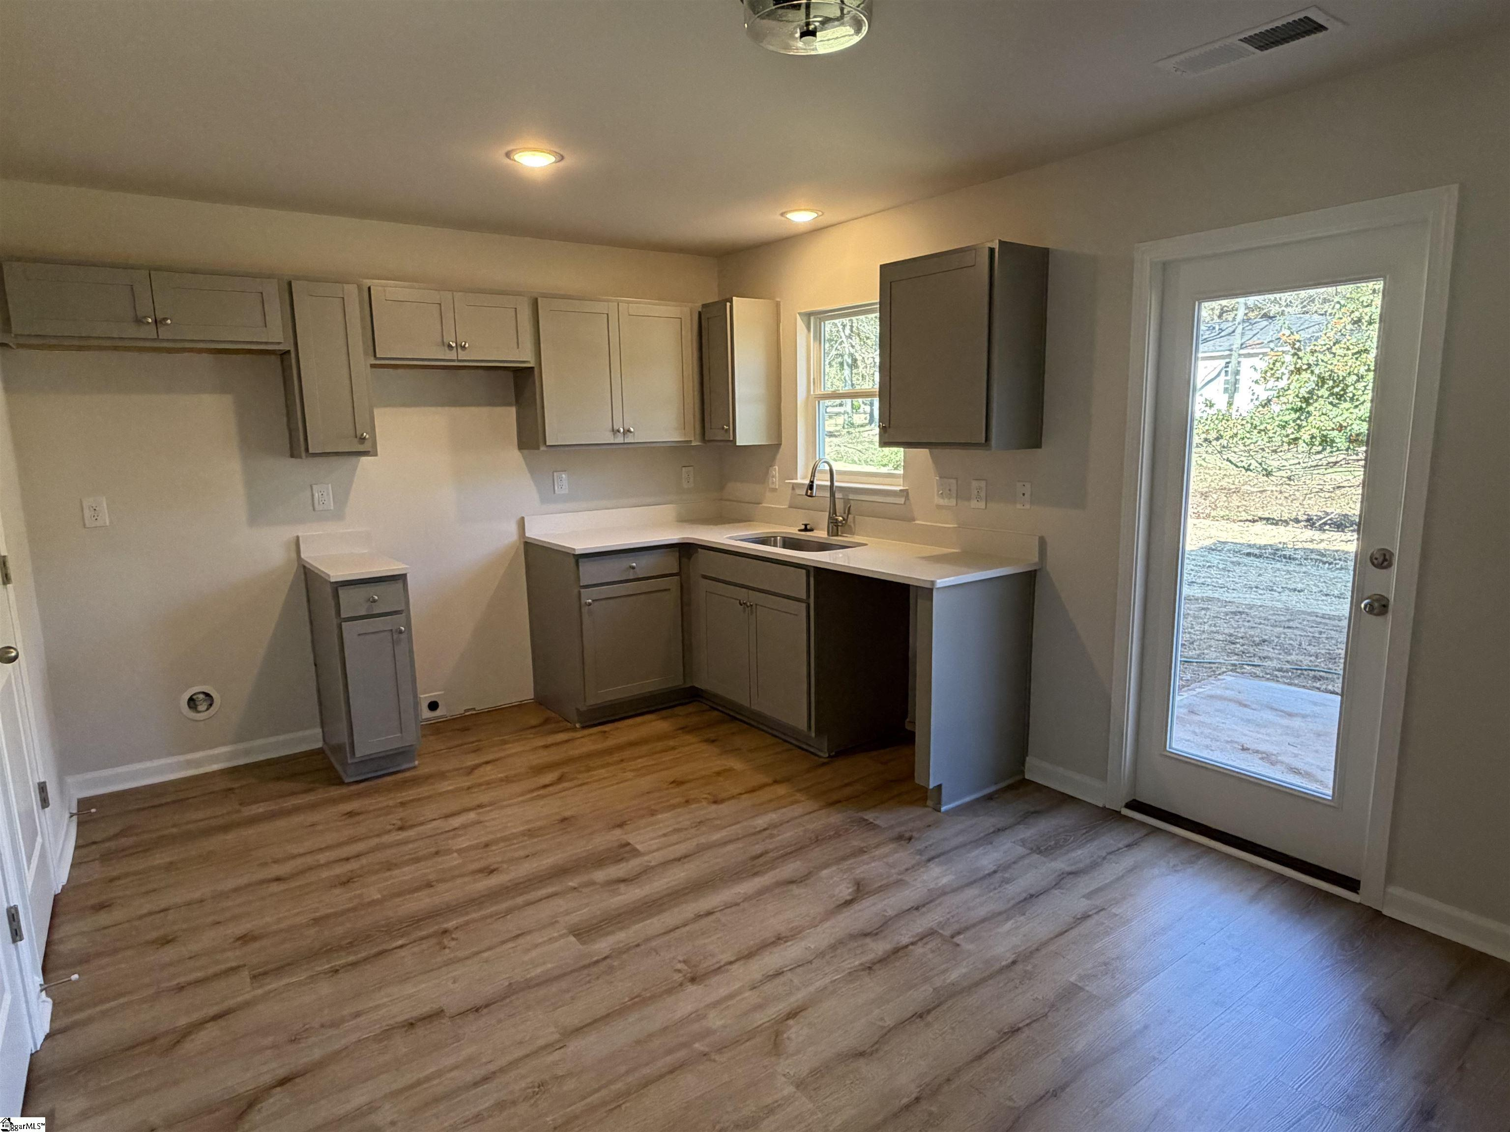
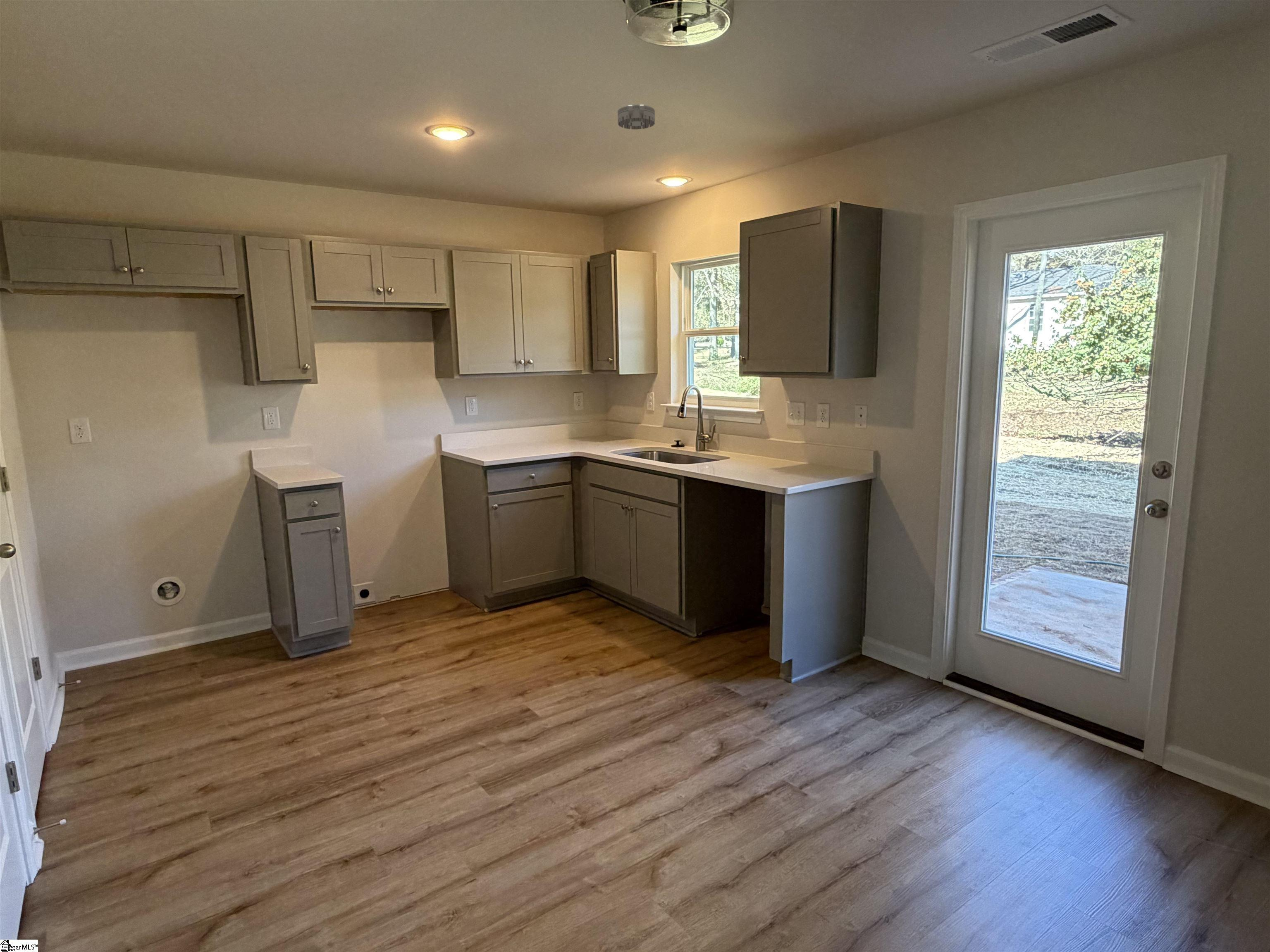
+ smoke detector [617,104,655,130]
